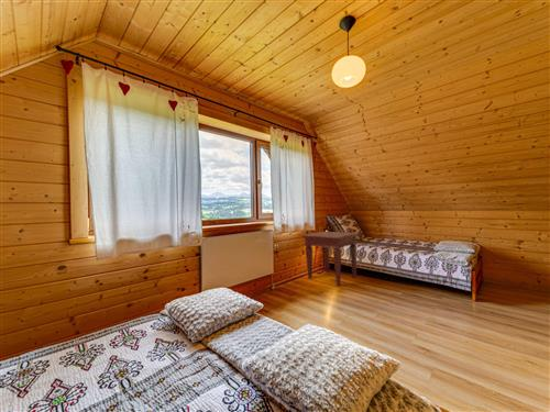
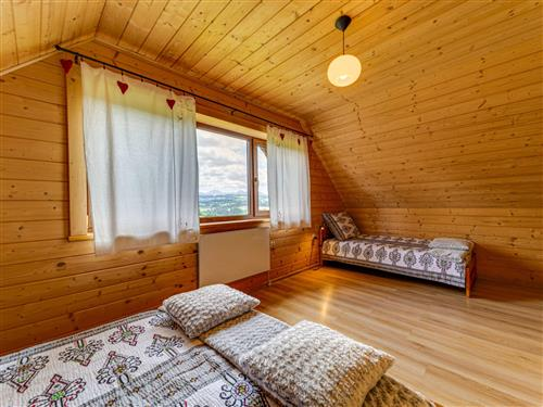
- side table [301,231,360,287]
